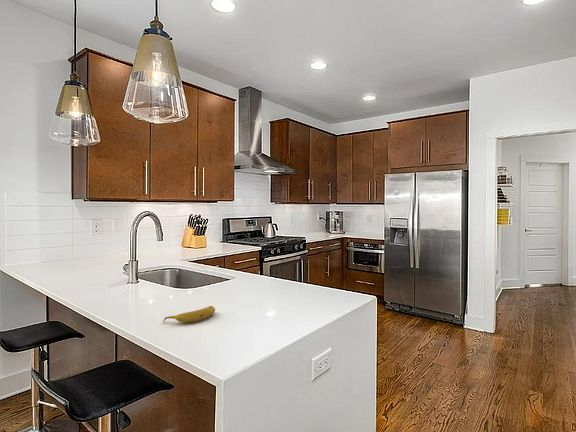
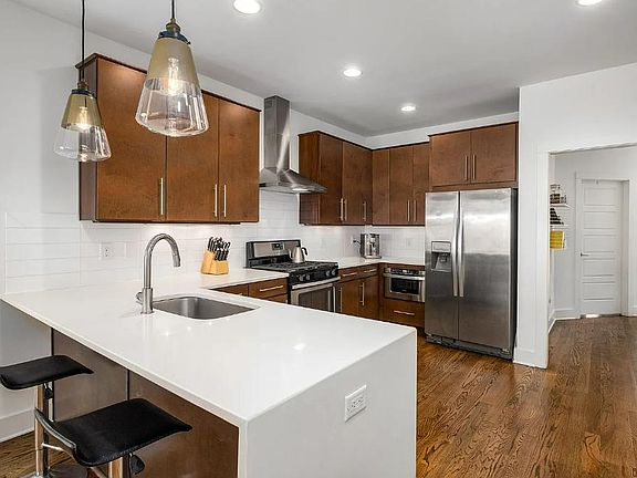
- fruit [162,305,216,323]
